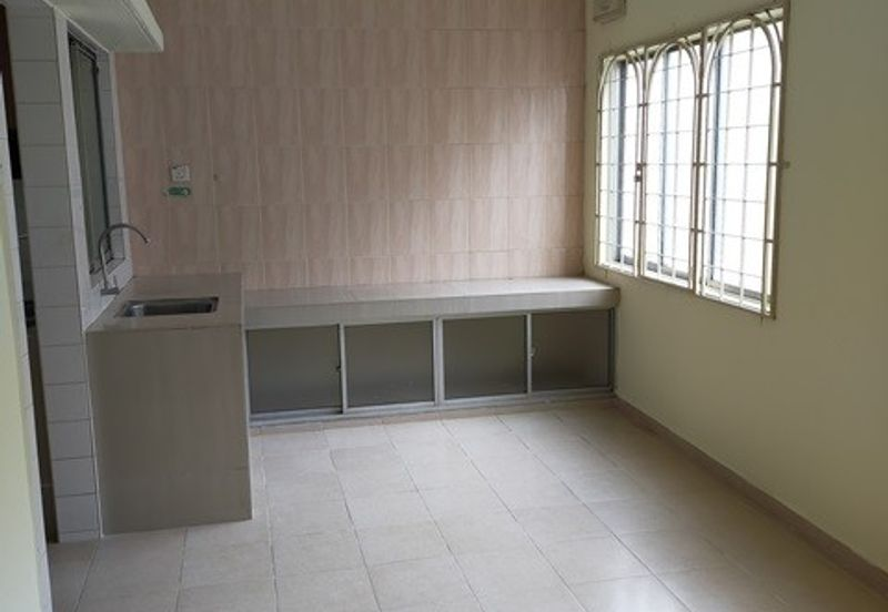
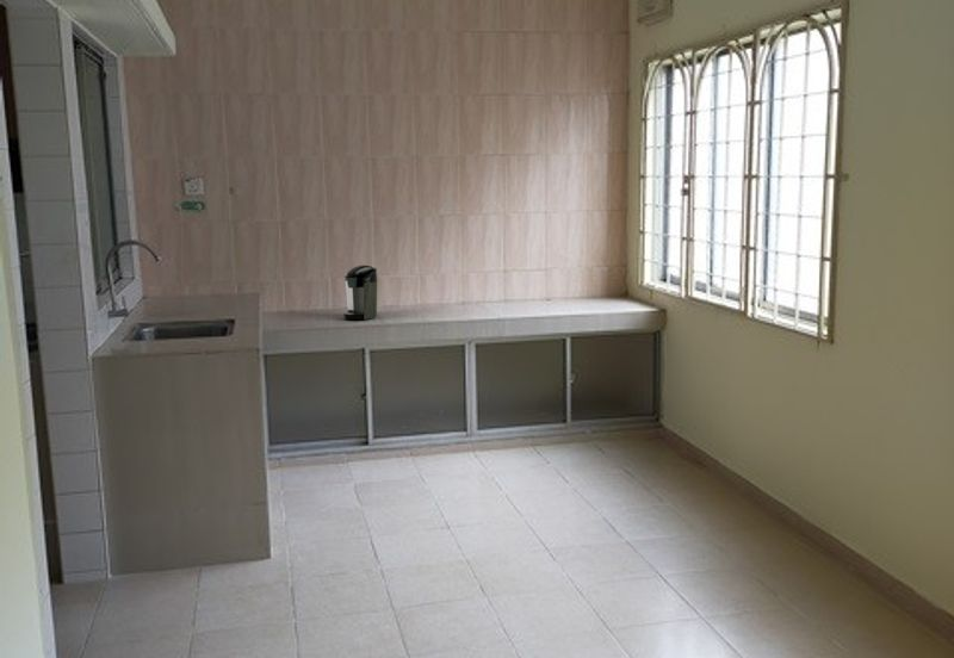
+ coffee maker [342,263,379,321]
